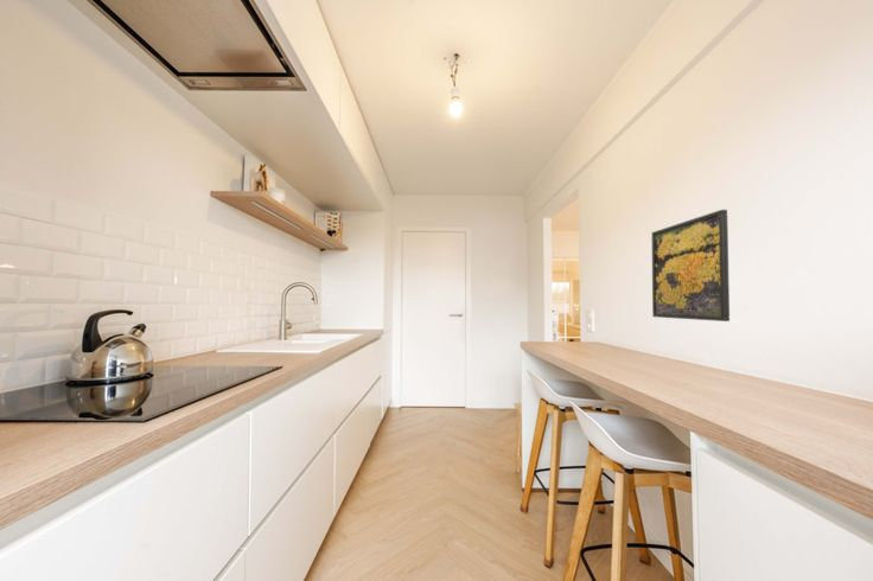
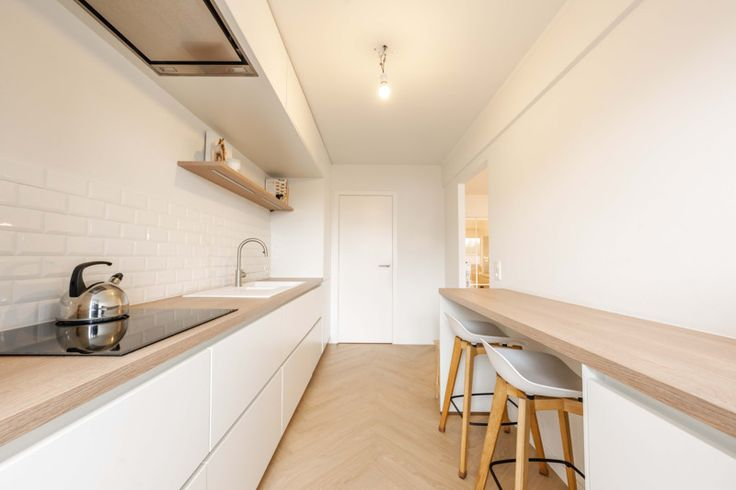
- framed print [651,209,731,323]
